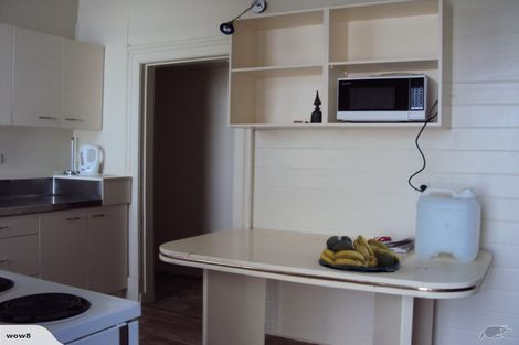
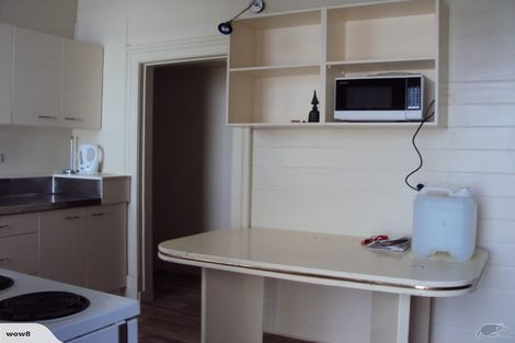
- fruit bowl [318,234,402,272]
